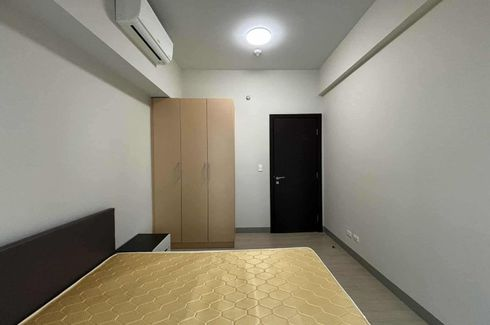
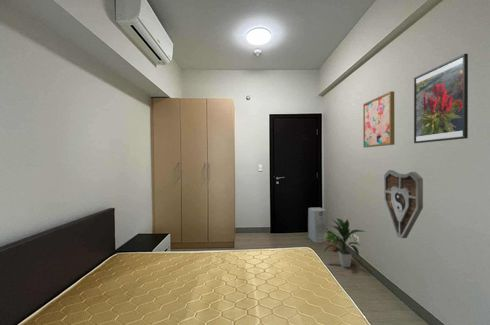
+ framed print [413,53,469,144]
+ wall art [362,90,395,148]
+ indoor plant [323,217,367,268]
+ air purifier [307,206,328,244]
+ decorative shield [383,169,424,239]
+ potted plant [324,229,341,252]
